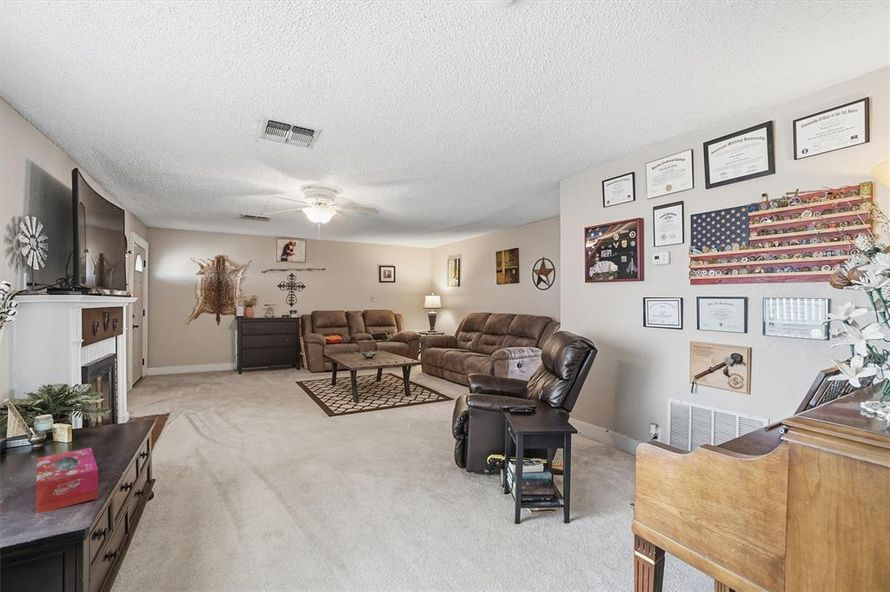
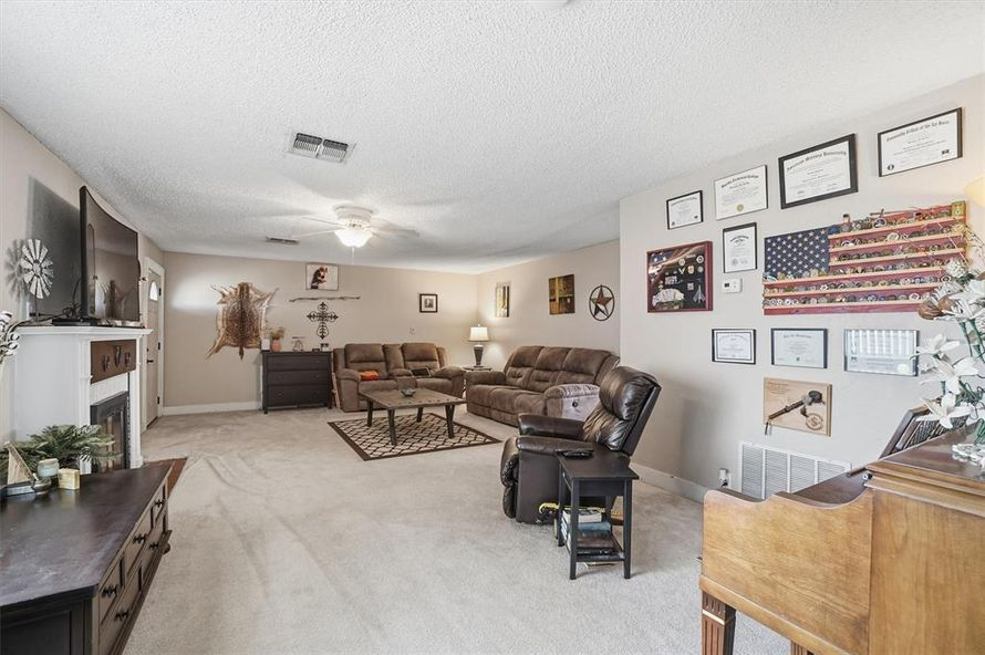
- tissue box [35,447,99,514]
